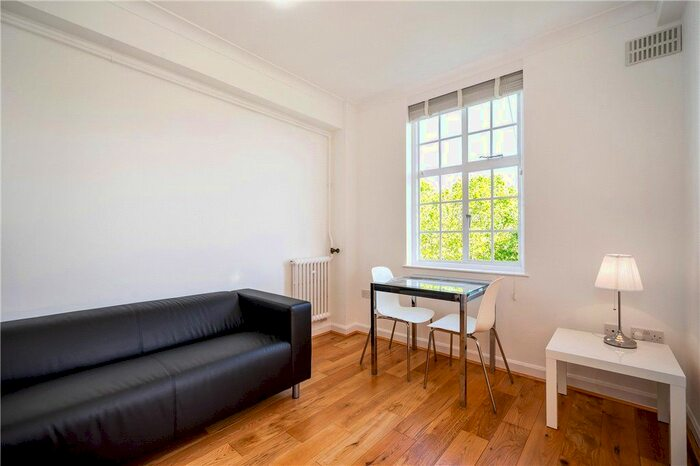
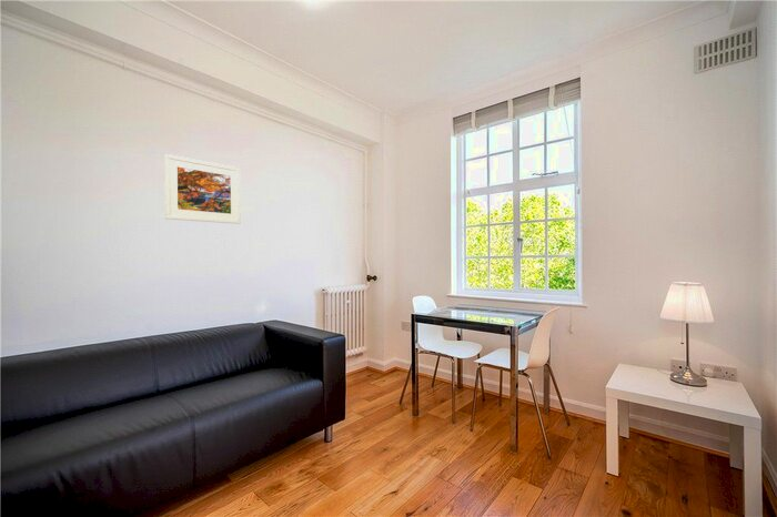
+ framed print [163,153,242,225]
